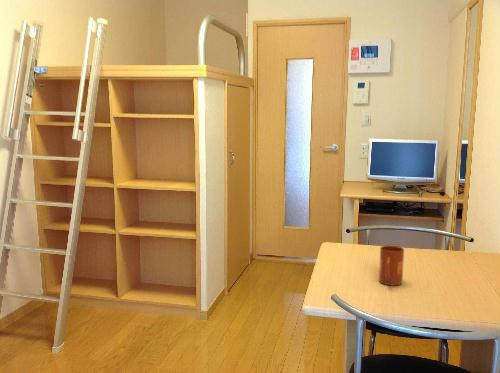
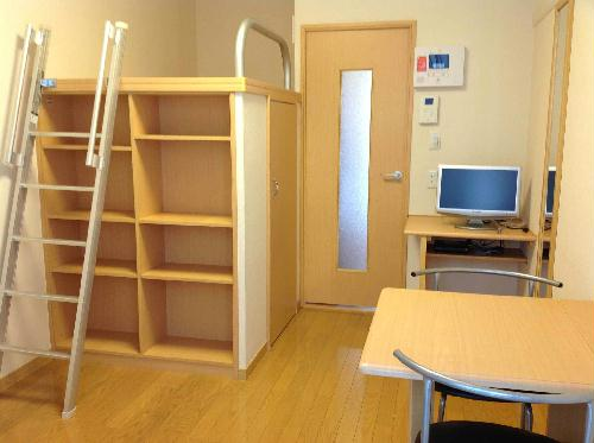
- mug [378,245,405,287]
